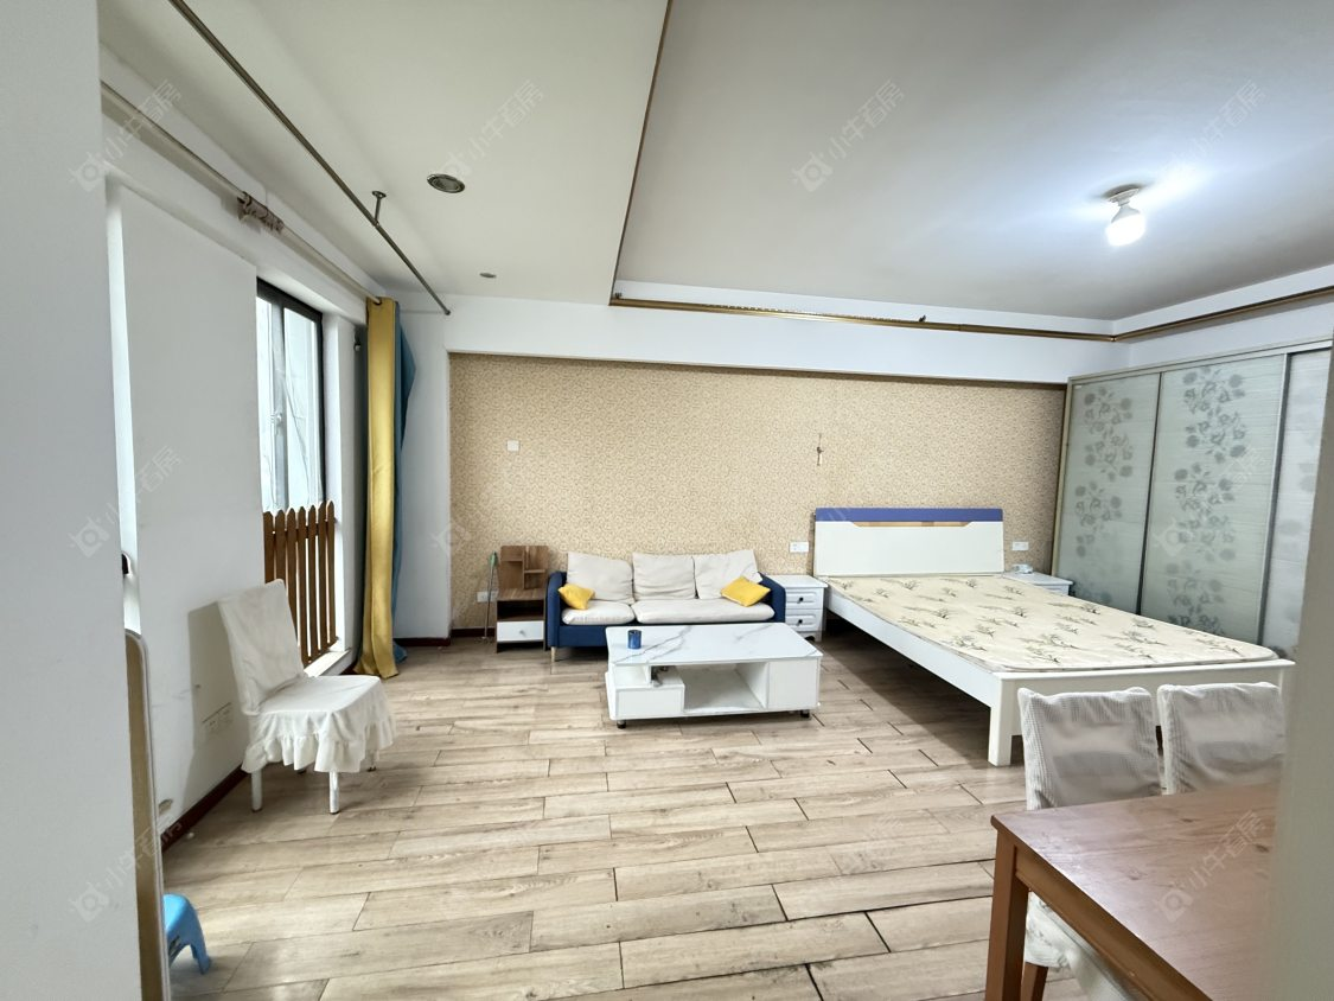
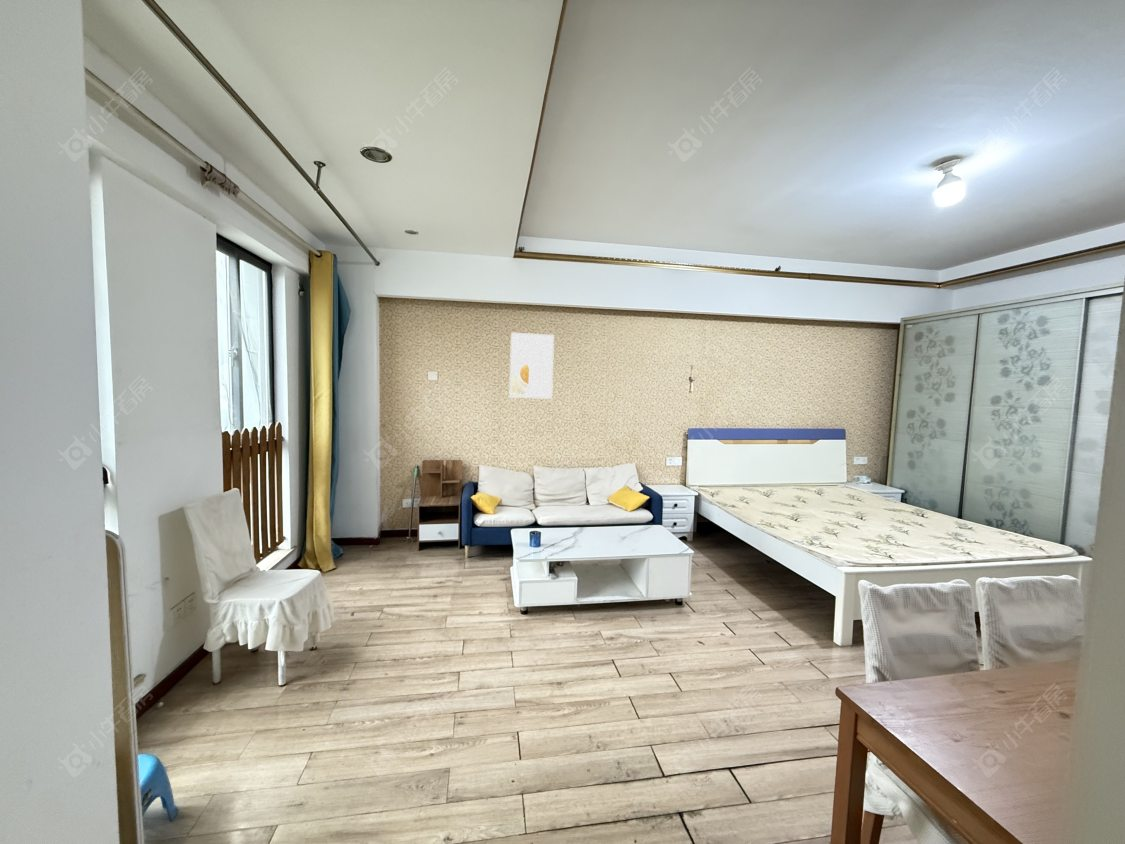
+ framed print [508,332,555,400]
